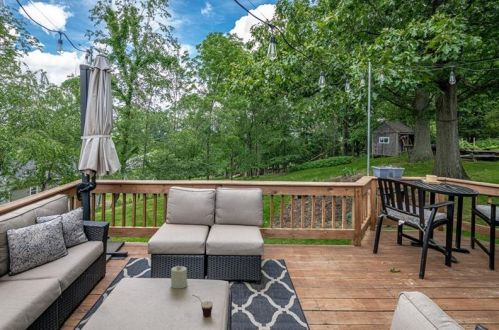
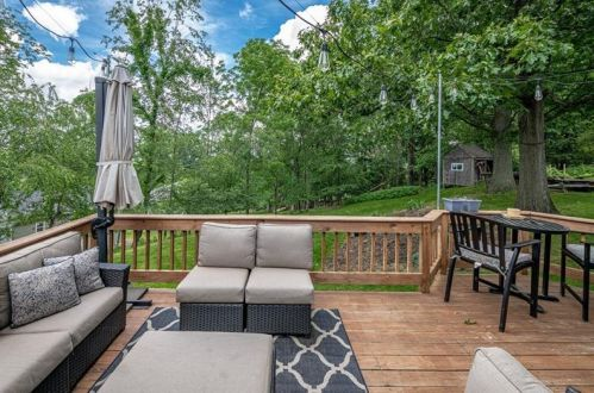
- candle [170,264,188,289]
- cup [192,294,214,318]
